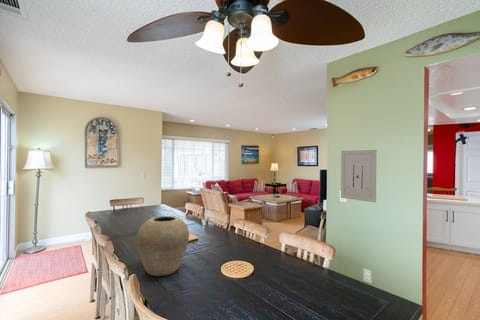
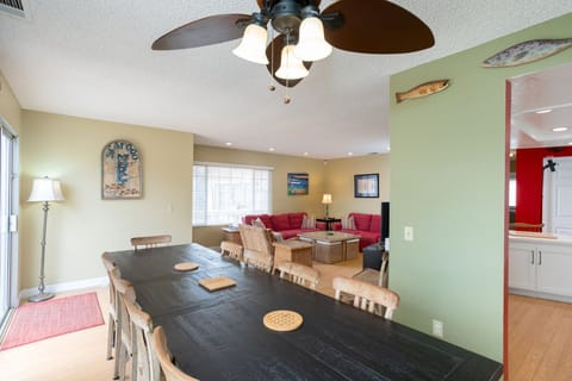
- wall art [340,149,378,204]
- vase [136,215,190,277]
